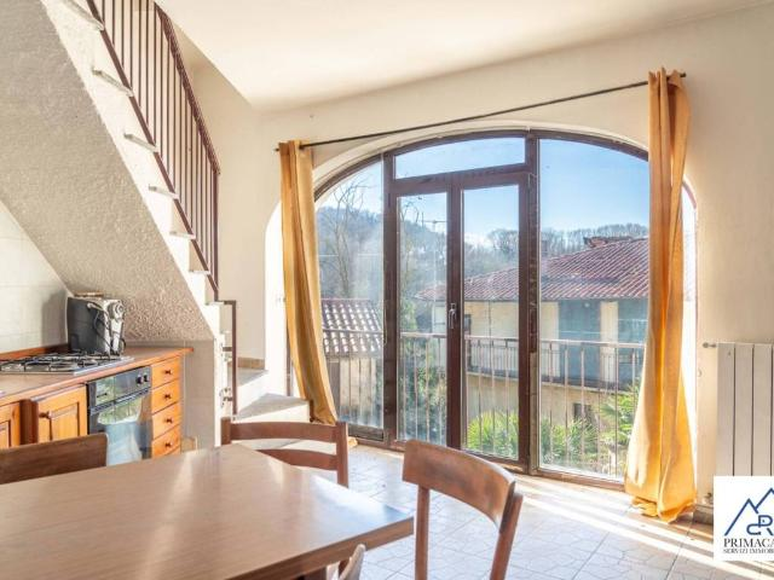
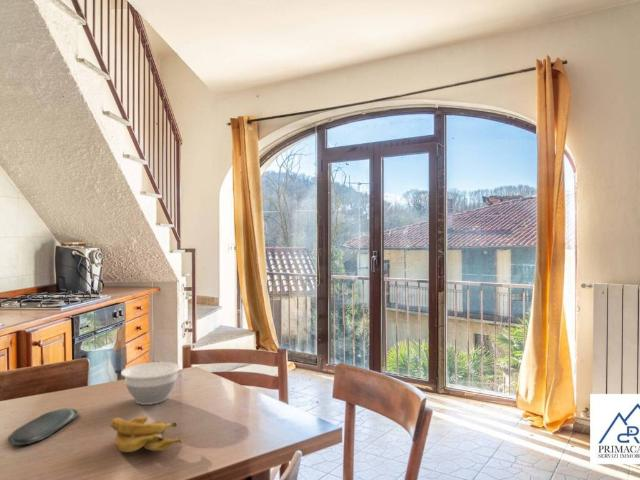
+ bowl [120,361,181,406]
+ oval tray [7,407,79,446]
+ banana [109,416,184,453]
